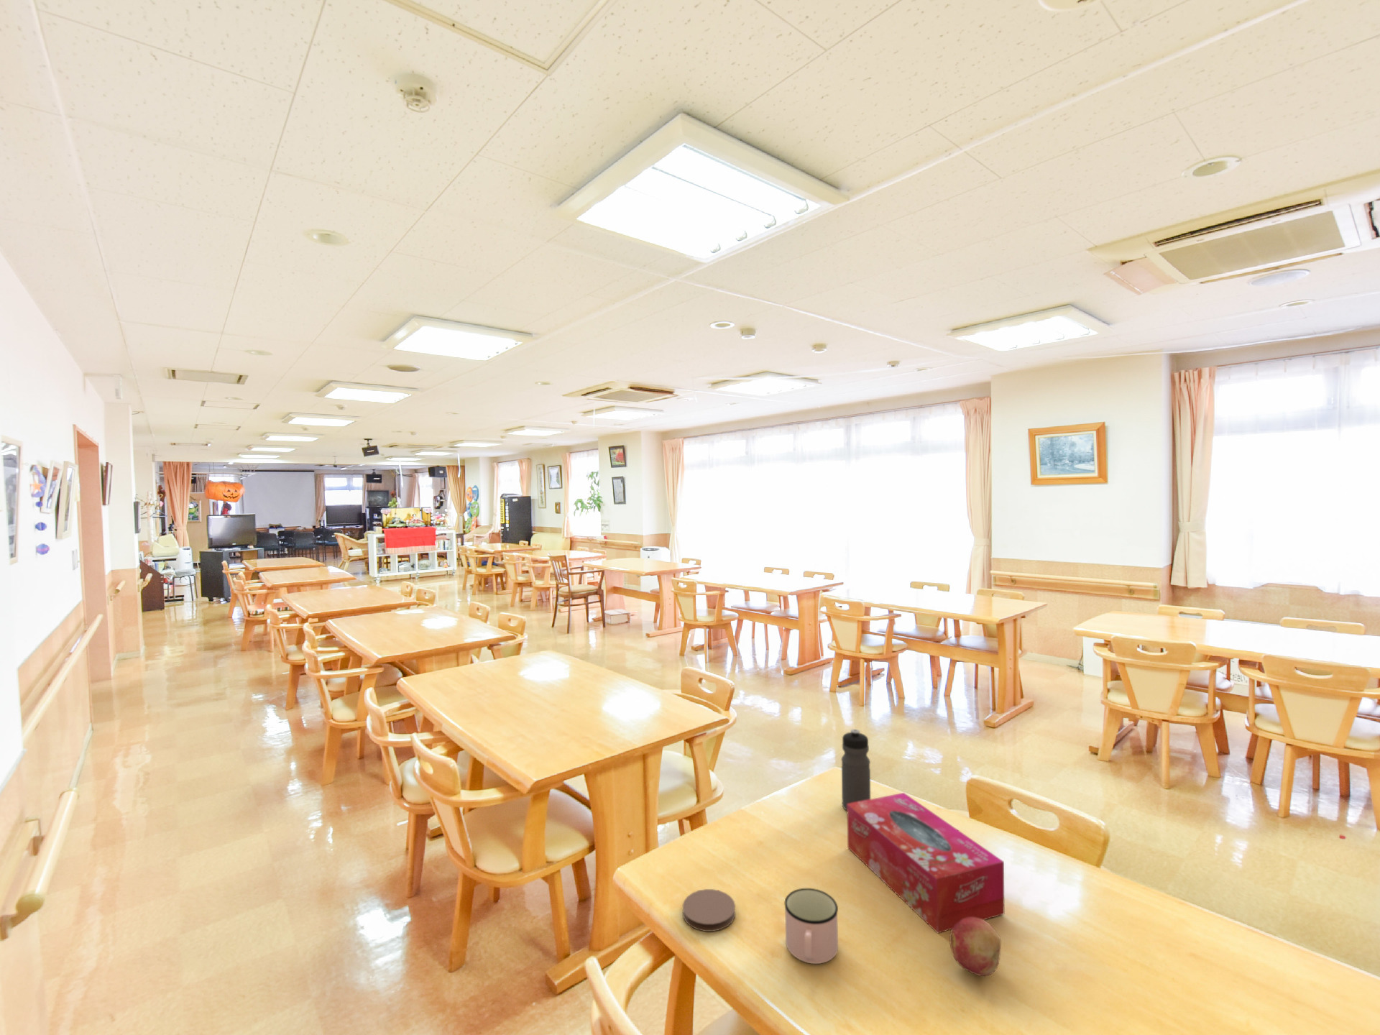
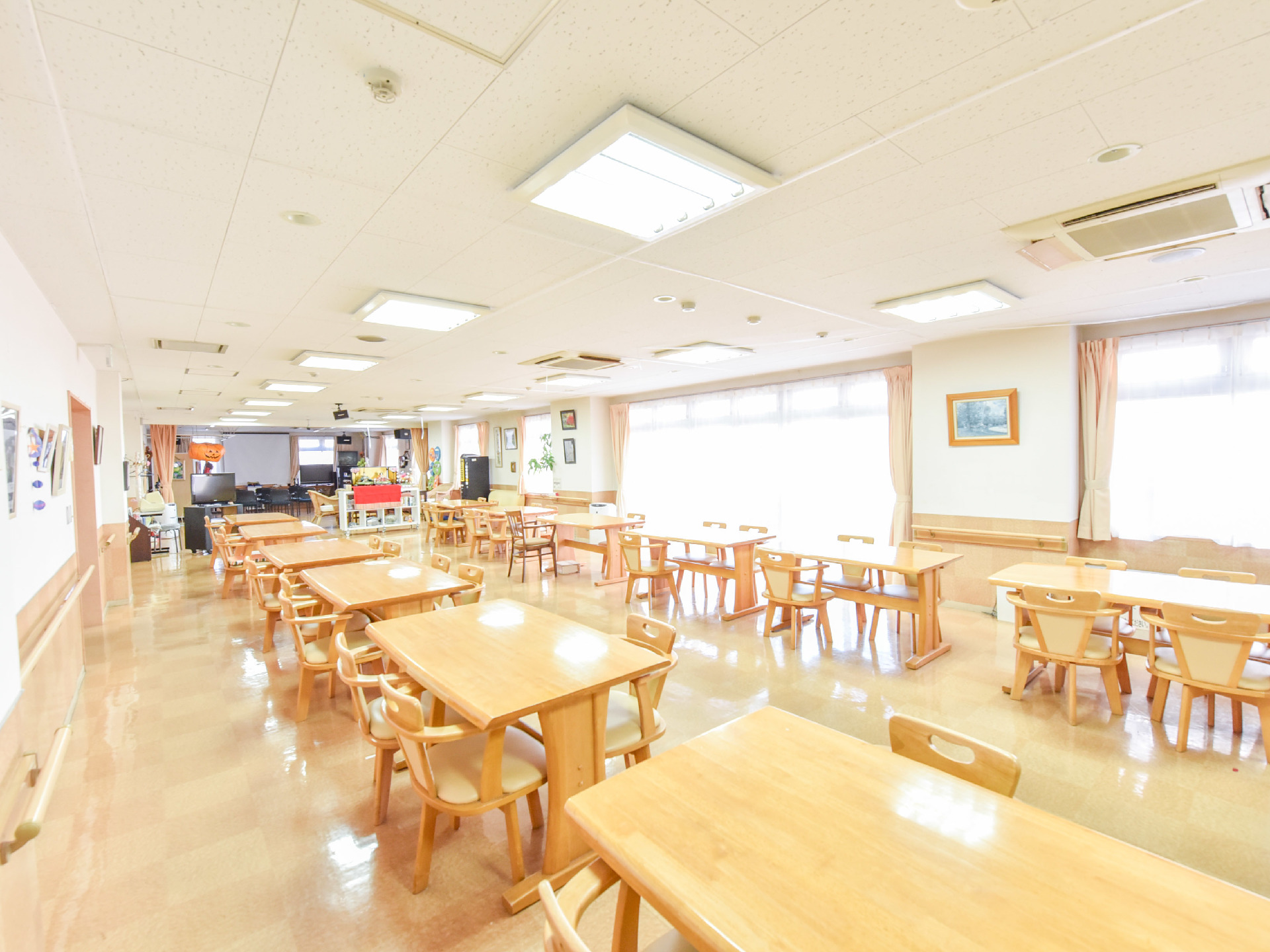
- water bottle [841,728,871,811]
- tissue box [846,793,1005,934]
- mug [785,887,839,964]
- coaster [682,888,736,932]
- fruit [949,918,1002,976]
